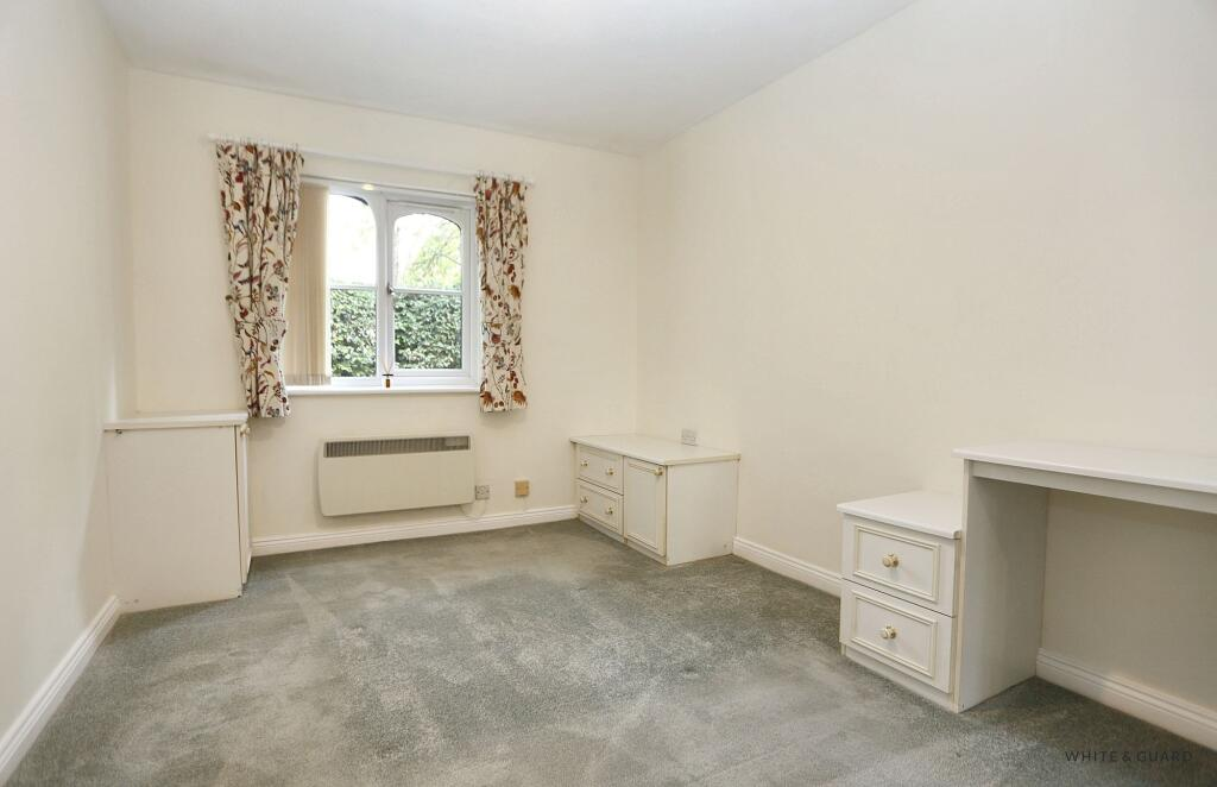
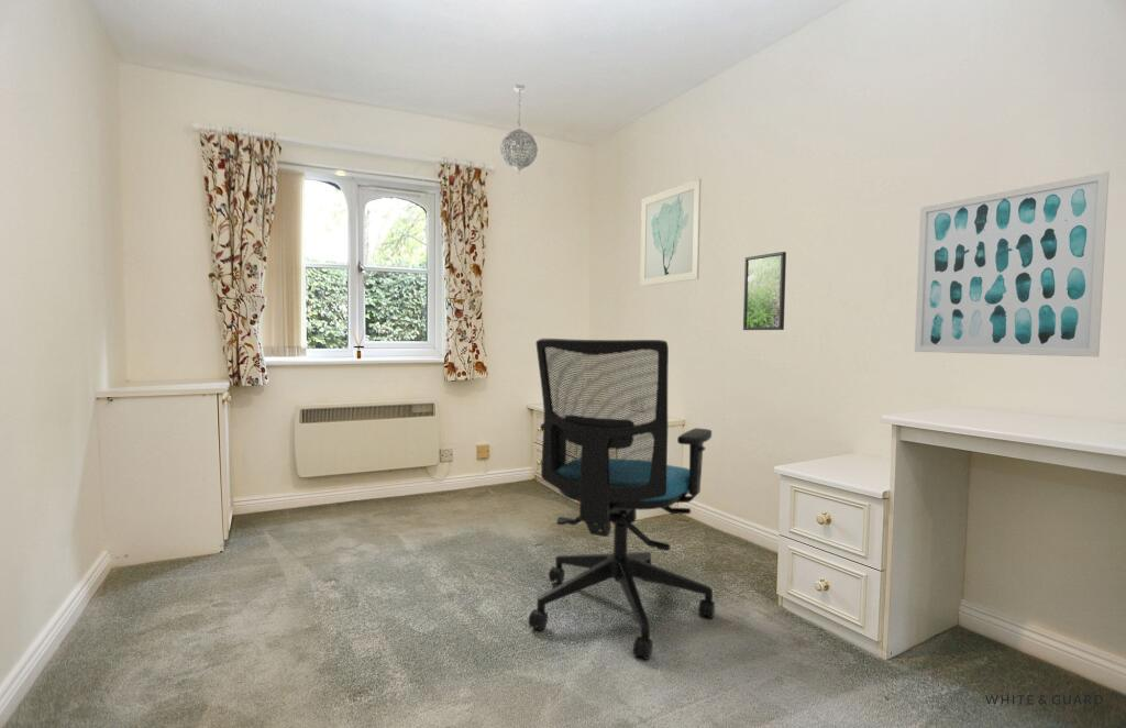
+ wall art [914,170,1111,357]
+ pendant light [499,84,539,175]
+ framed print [742,251,787,331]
+ wall art [639,178,703,287]
+ office chair [528,338,716,661]
